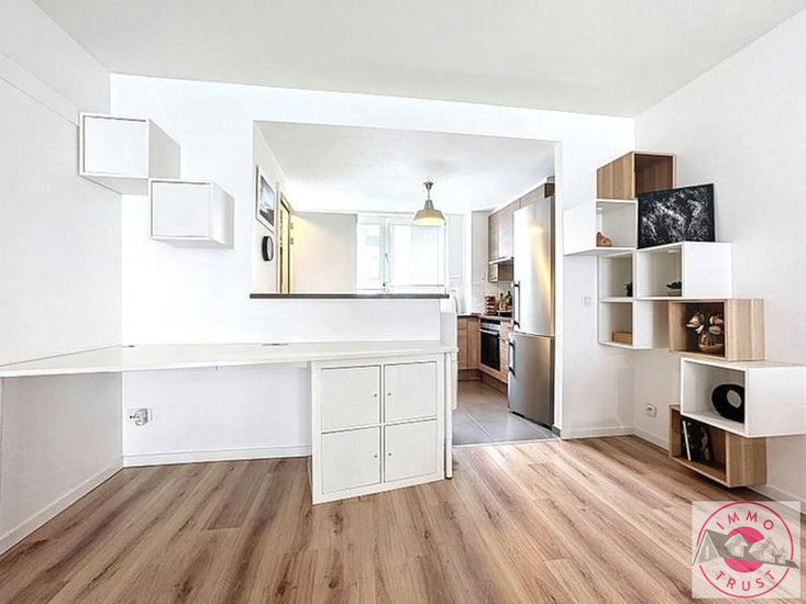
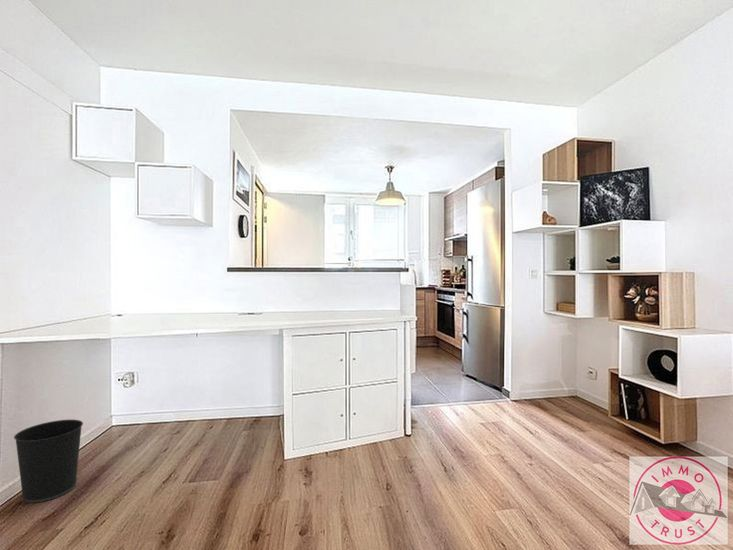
+ wastebasket [13,419,84,504]
